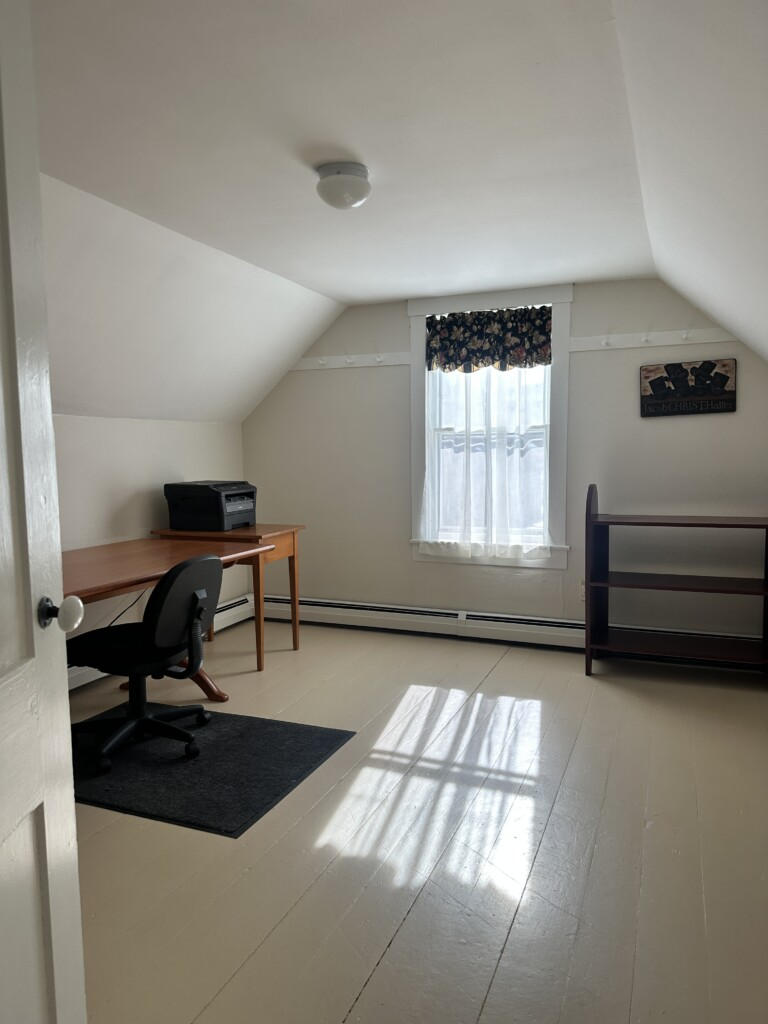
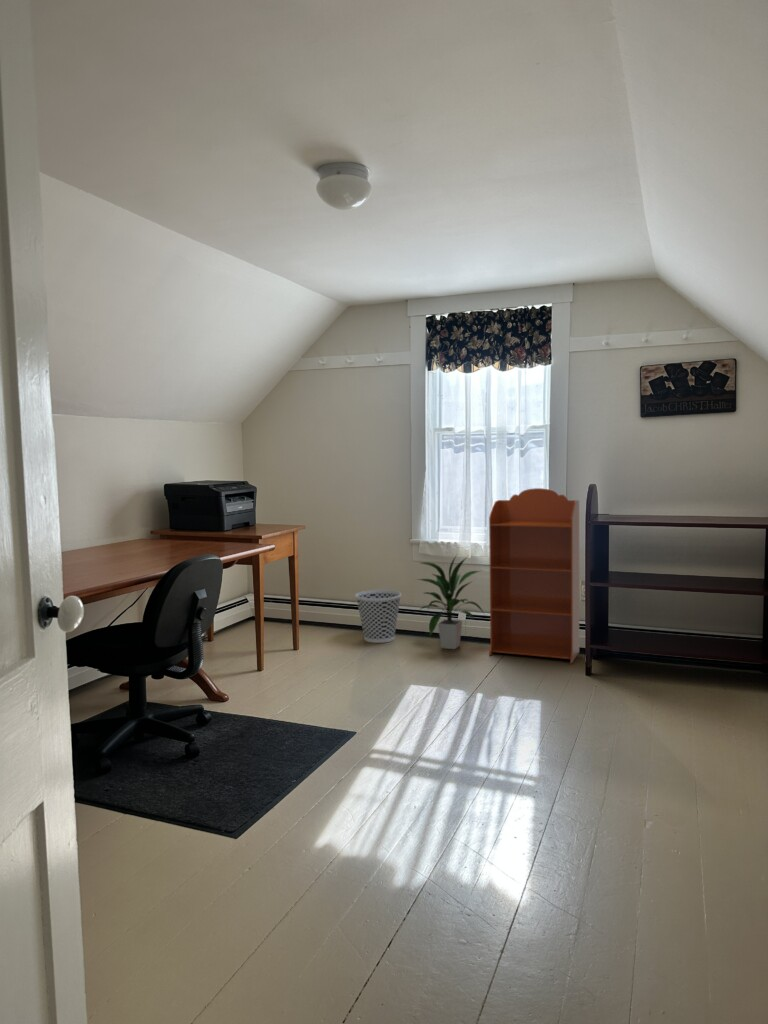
+ indoor plant [414,554,486,650]
+ wastebasket [354,589,402,644]
+ bookcase [488,487,580,665]
